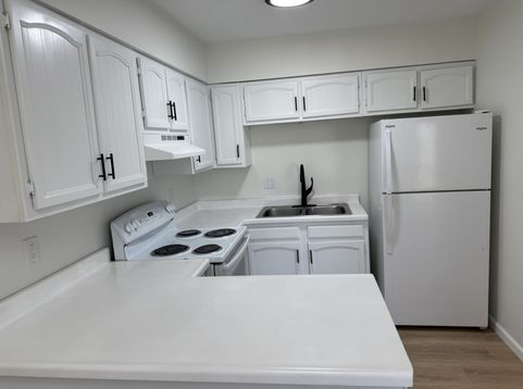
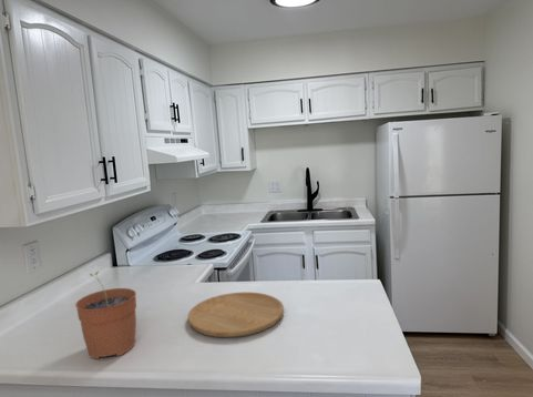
+ plant pot [74,271,137,360]
+ cutting board [187,292,285,338]
